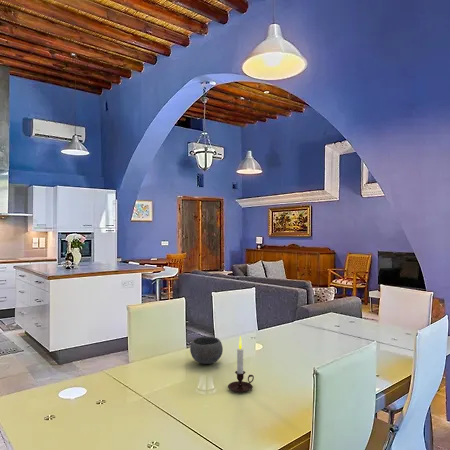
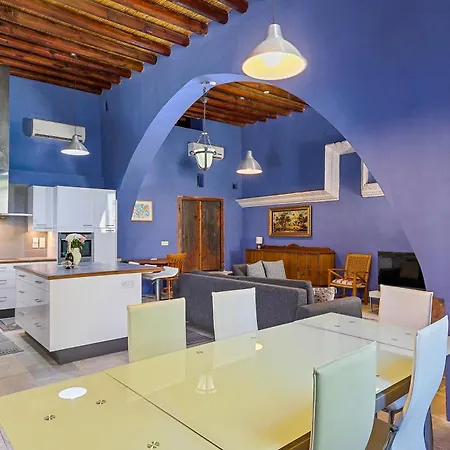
- candle [227,335,255,393]
- bowl [189,336,224,365]
